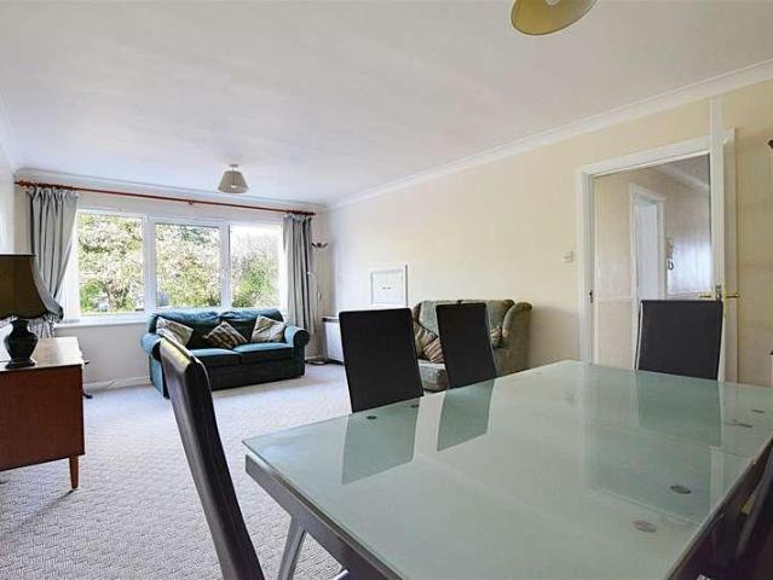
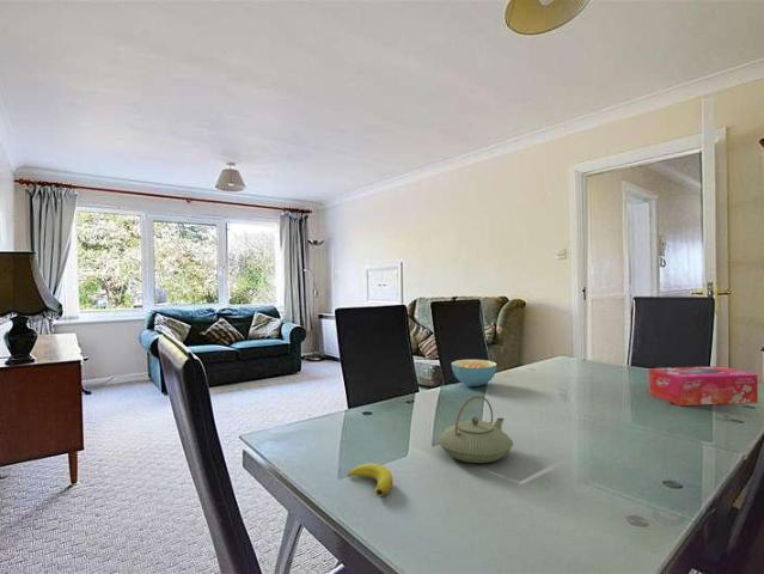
+ banana [347,462,395,496]
+ teapot [438,395,514,464]
+ cereal bowl [451,359,497,387]
+ tissue box [648,365,759,407]
